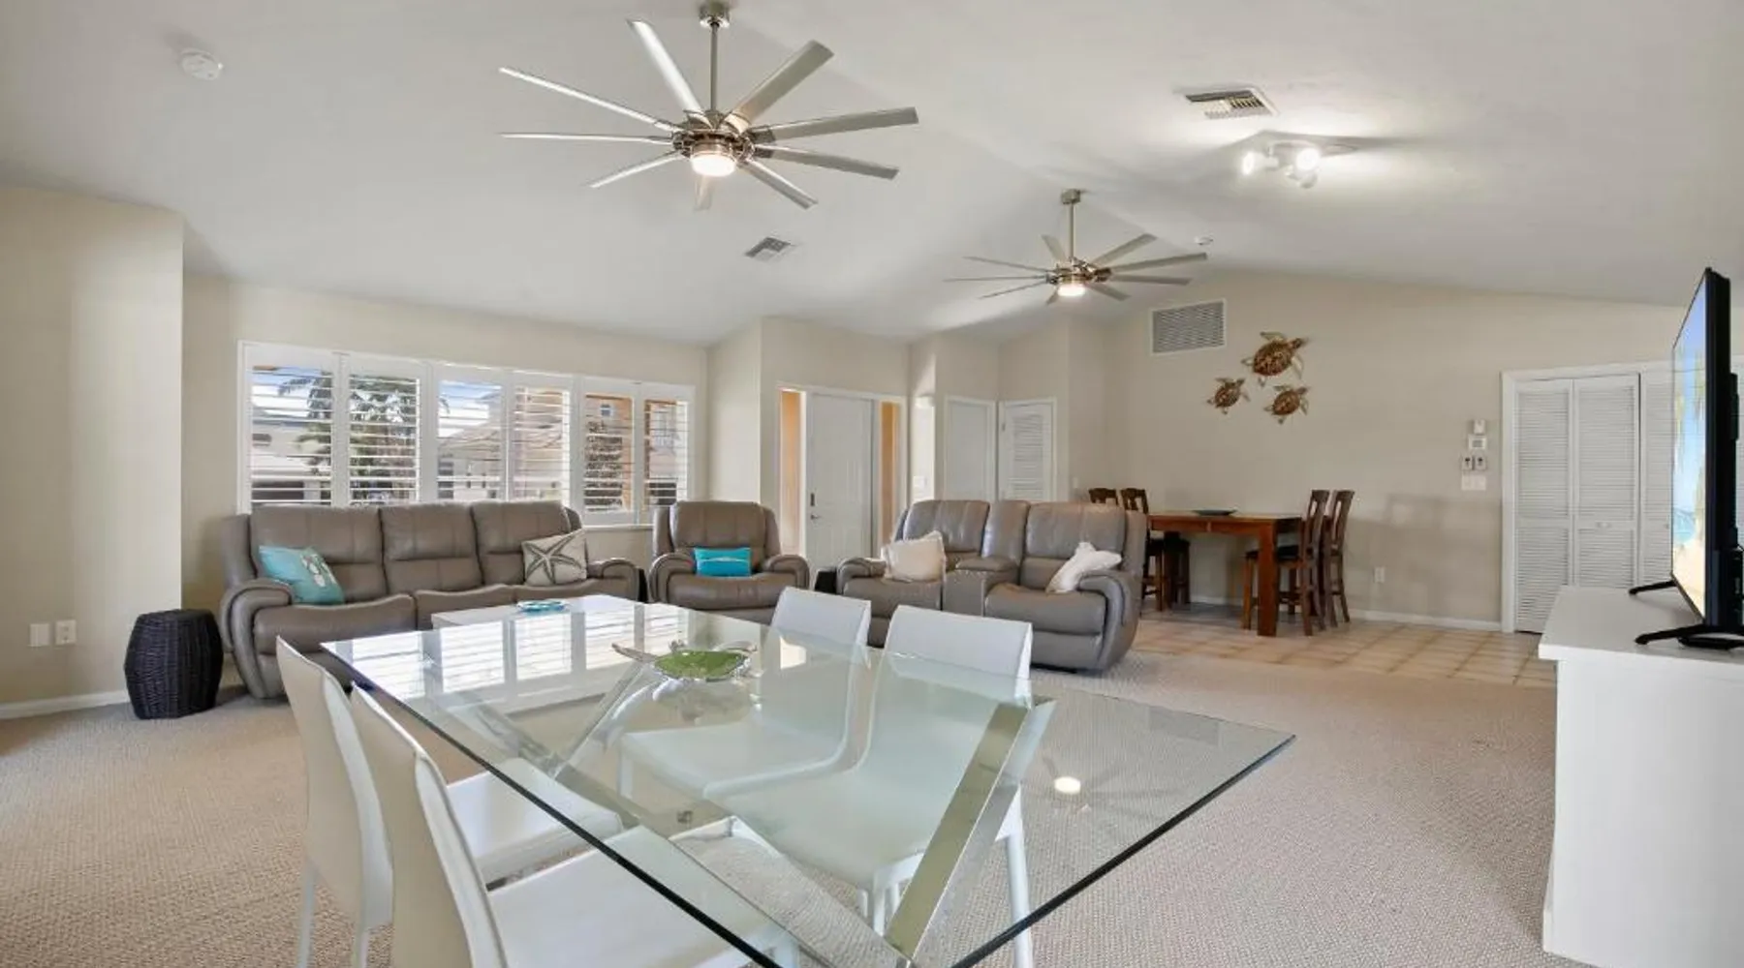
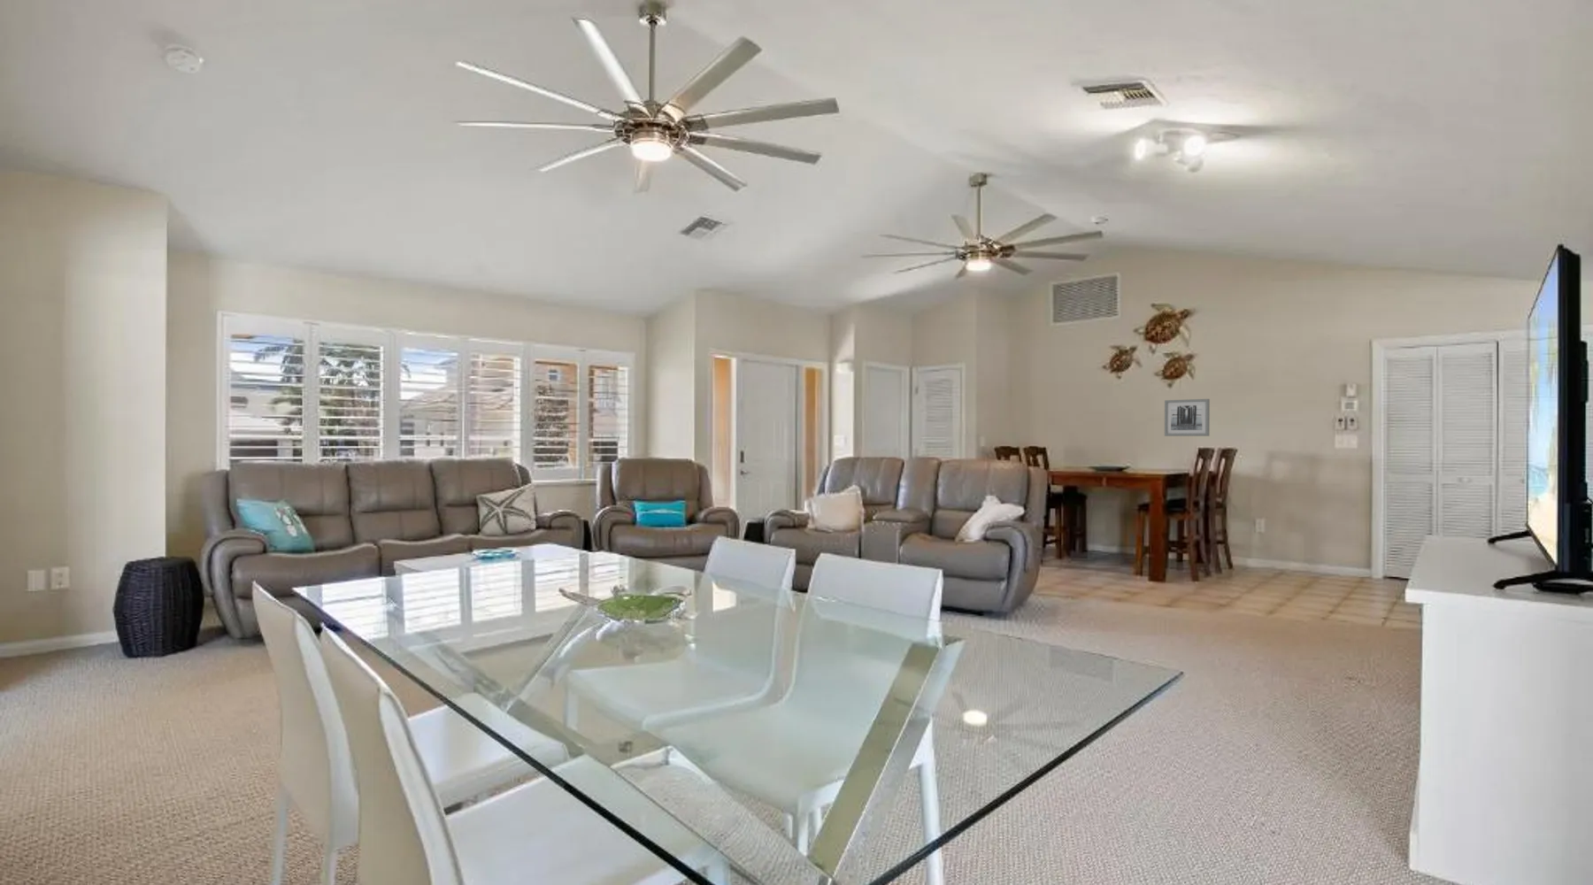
+ wall art [1164,398,1211,437]
